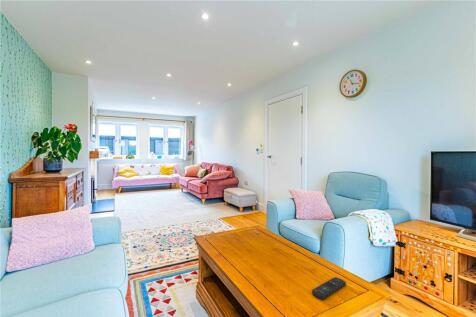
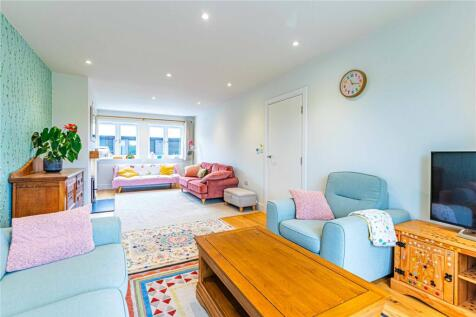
- remote control [311,276,347,300]
